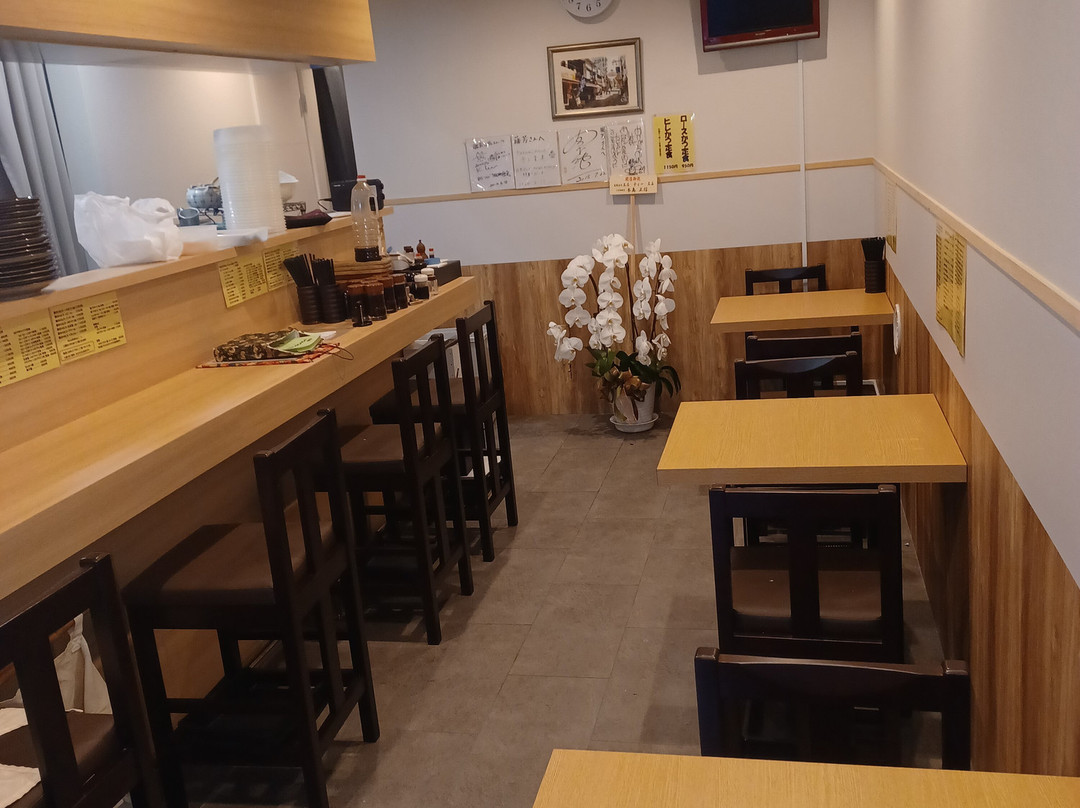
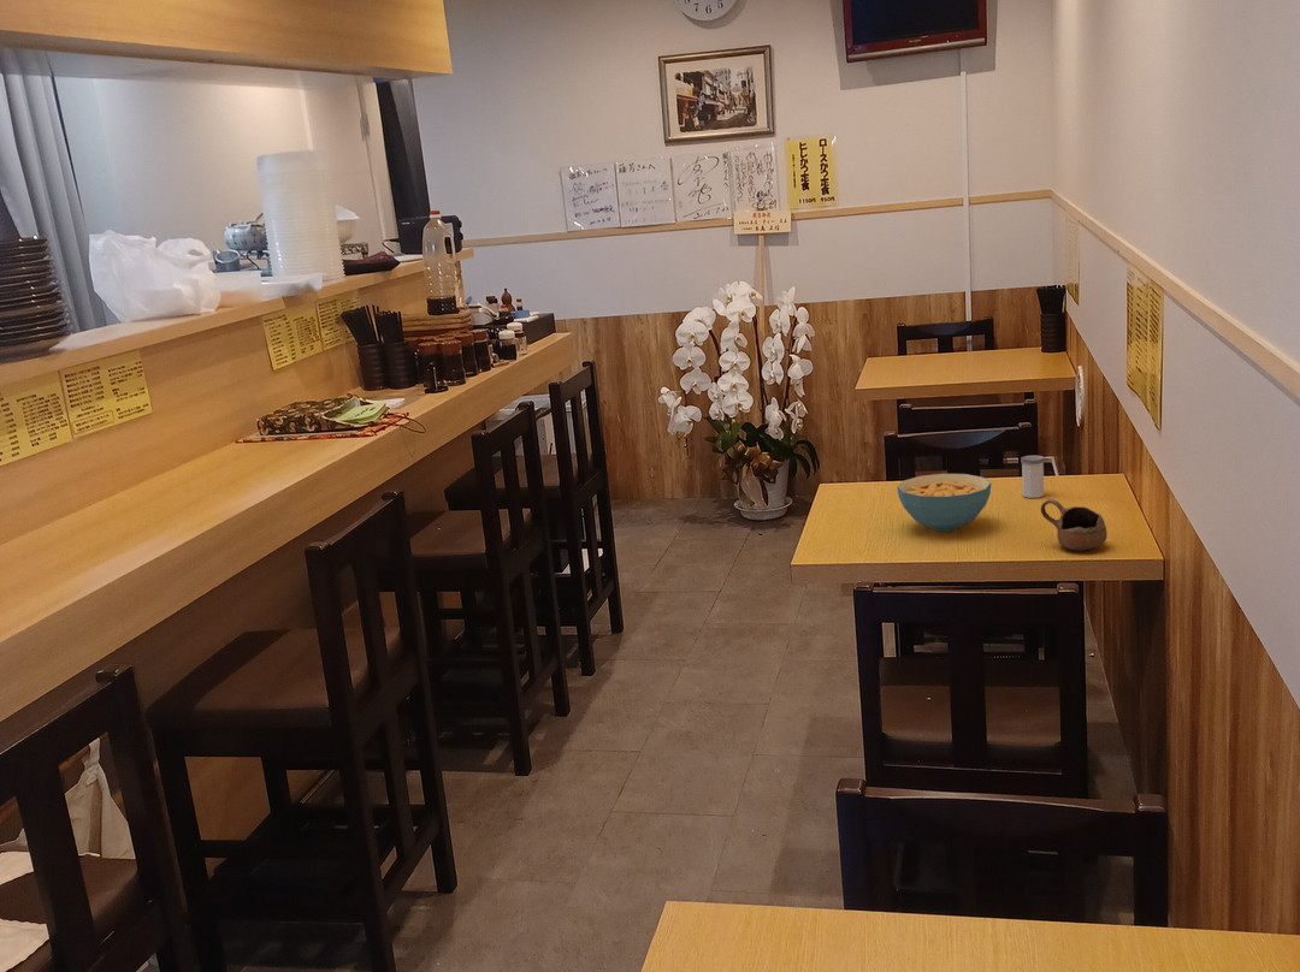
+ cereal bowl [896,473,992,533]
+ cup [1040,498,1109,552]
+ salt shaker [1020,455,1046,499]
